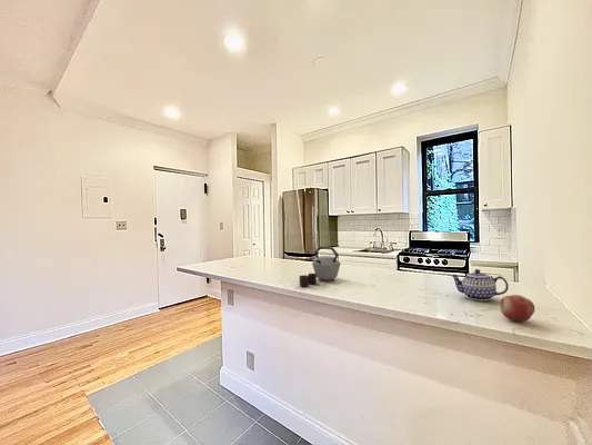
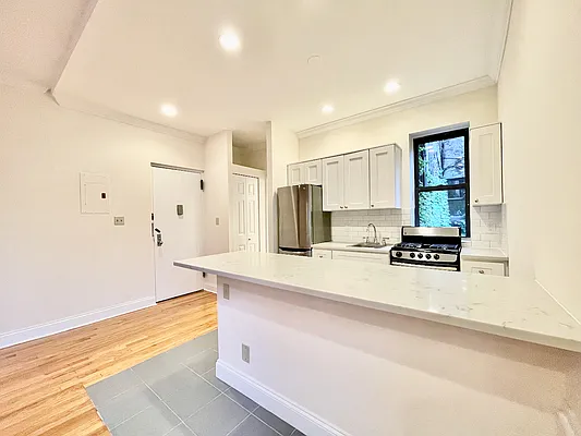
- teapot [449,268,510,301]
- fruit [499,294,536,323]
- kettle [299,246,342,287]
